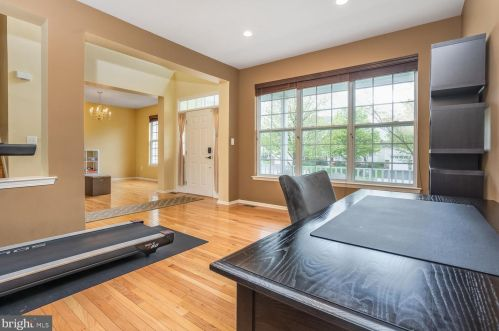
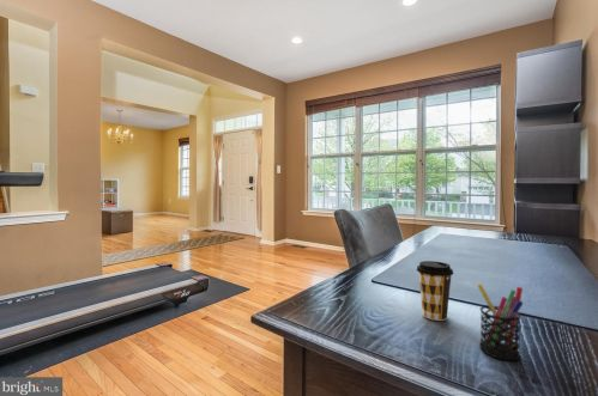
+ pen holder [476,282,524,361]
+ coffee cup [416,260,454,322]
